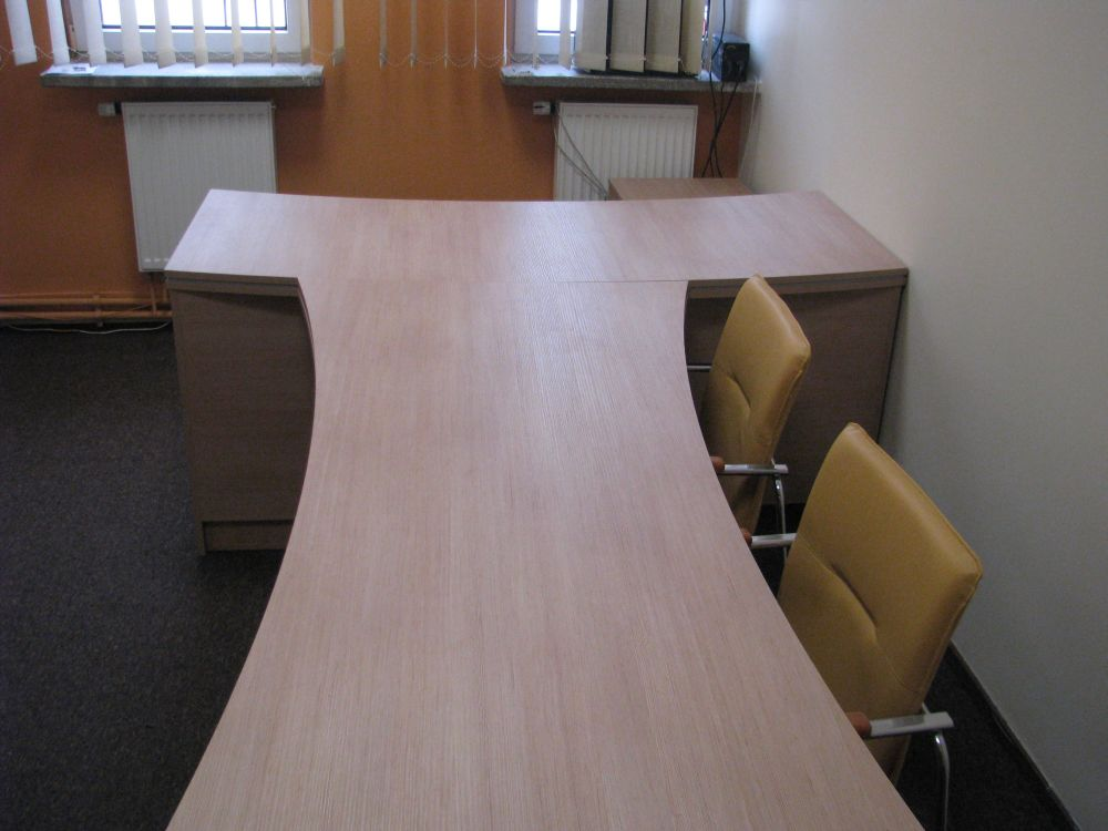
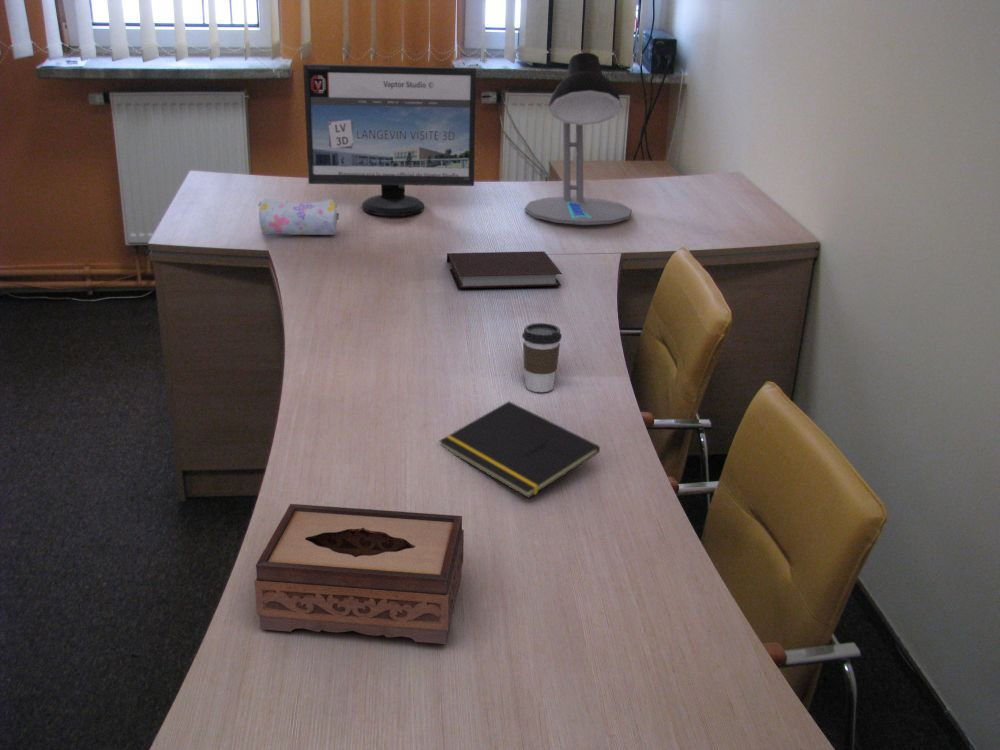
+ notepad [439,400,601,499]
+ tissue box [254,503,465,645]
+ desk lamp [524,51,633,226]
+ pencil case [257,197,340,236]
+ notebook [446,250,563,289]
+ coffee cup [521,322,563,393]
+ computer monitor [302,63,477,217]
